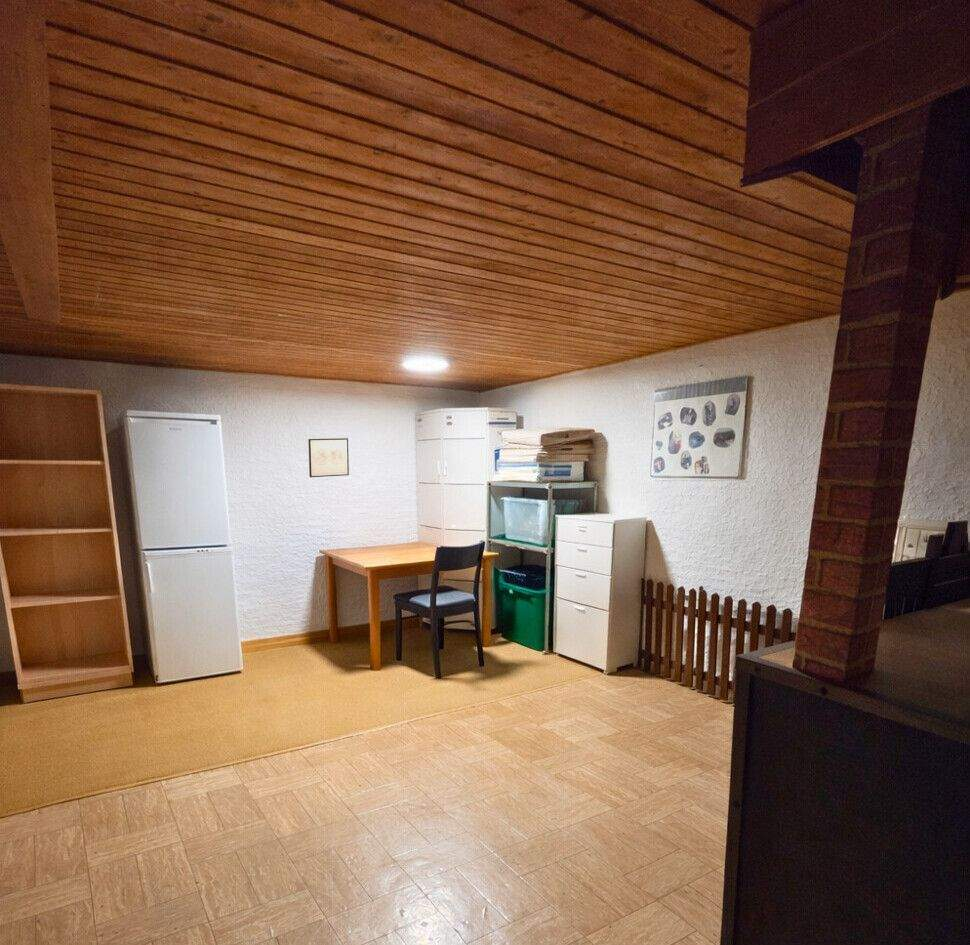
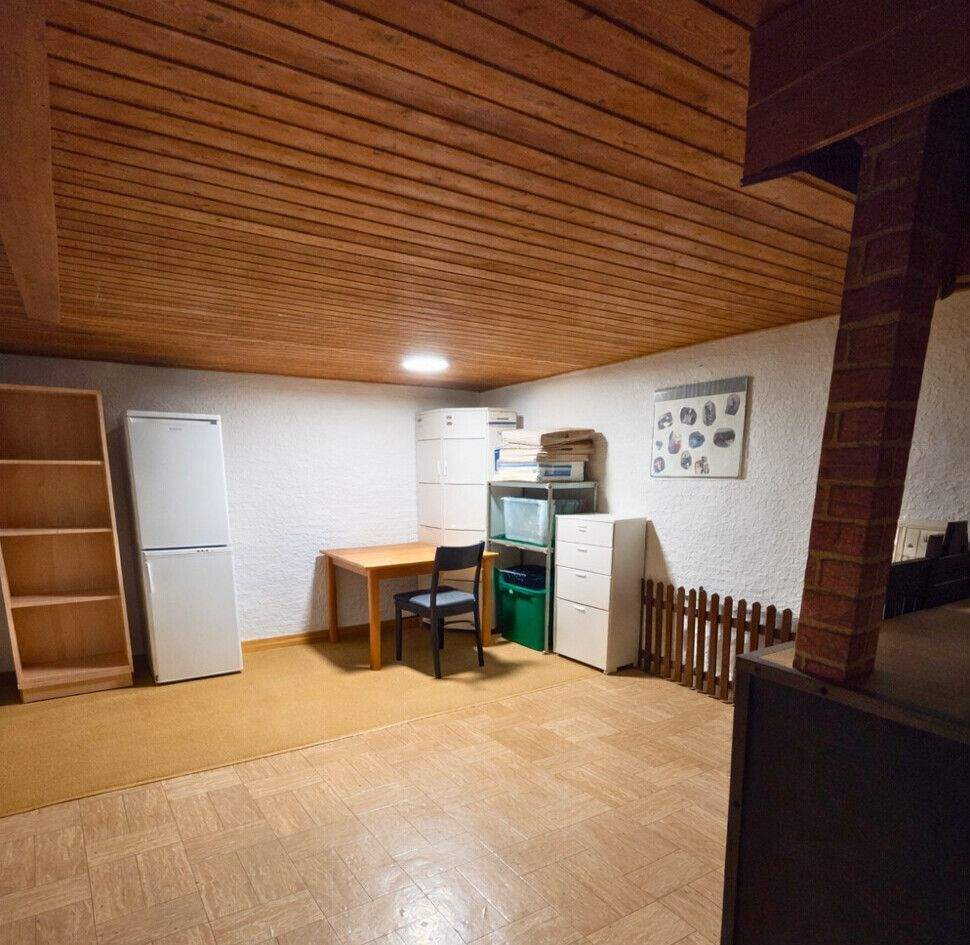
- wall art [307,437,350,478]
